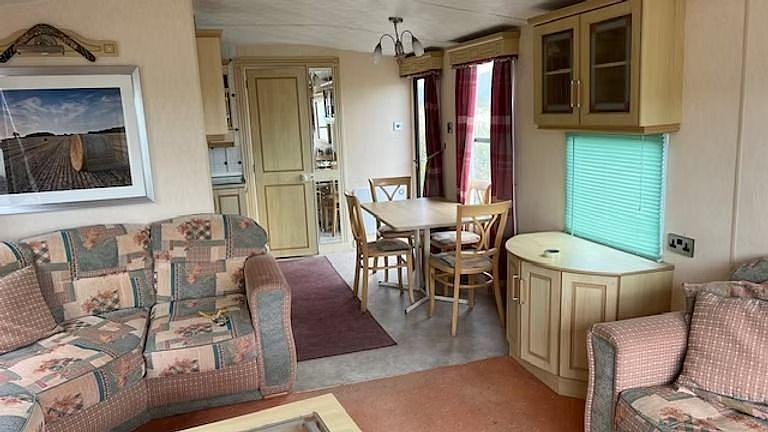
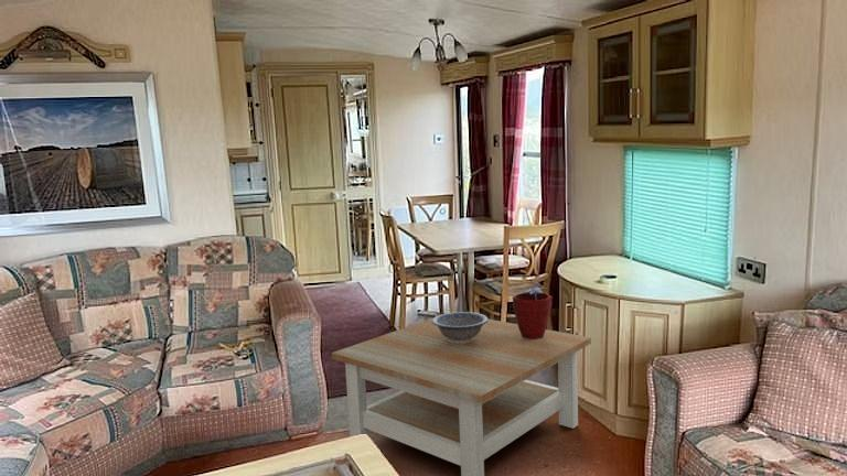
+ potted flower [511,285,554,339]
+ decorative bowl [432,311,489,344]
+ coffee table [331,311,592,476]
